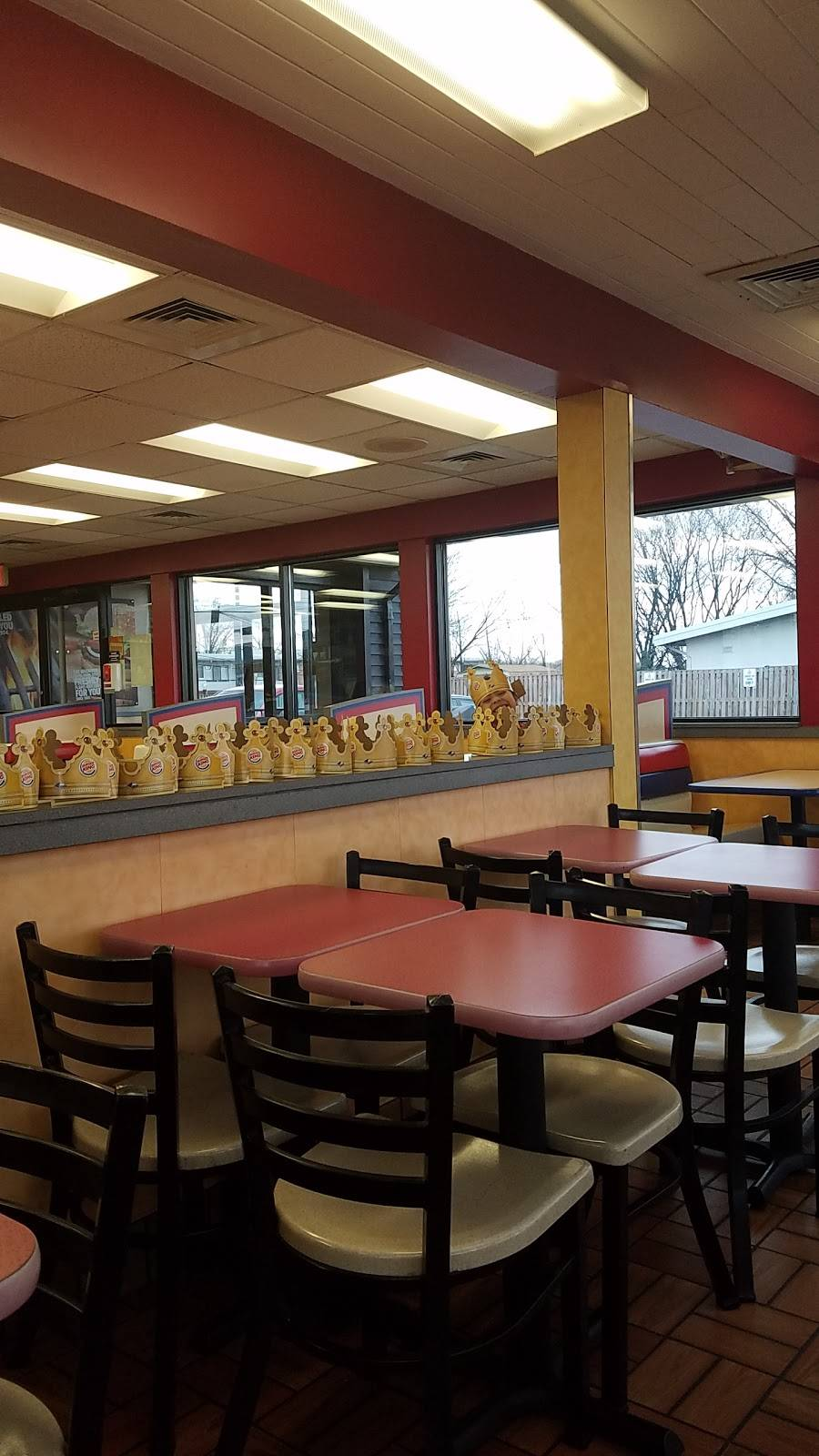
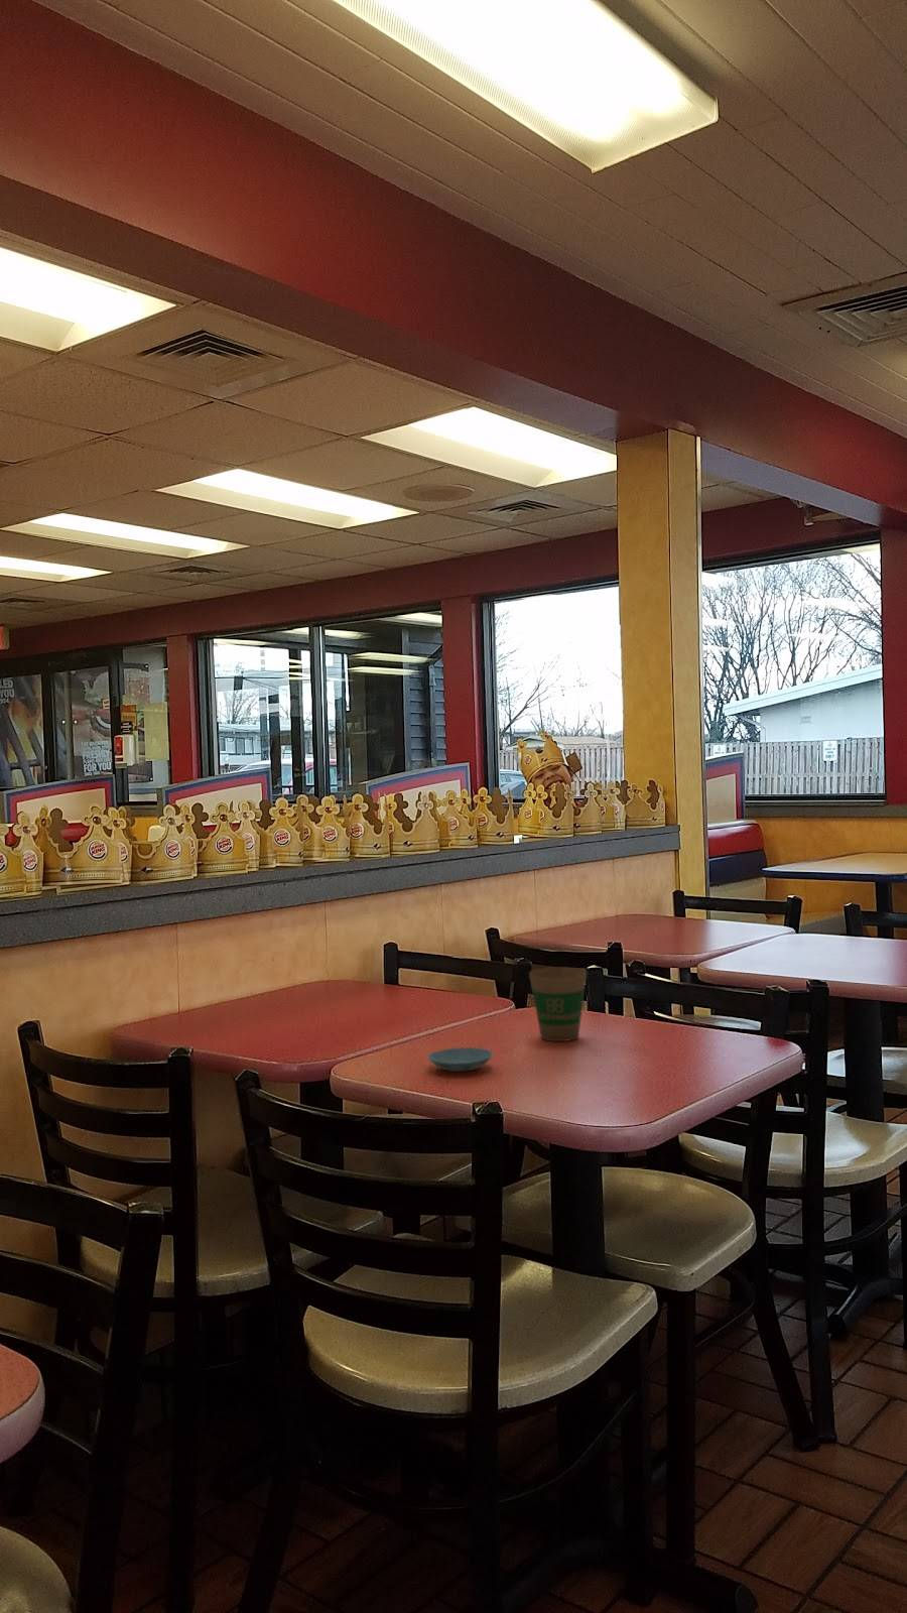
+ saucer [427,1047,494,1072]
+ paper cup [528,966,588,1042]
